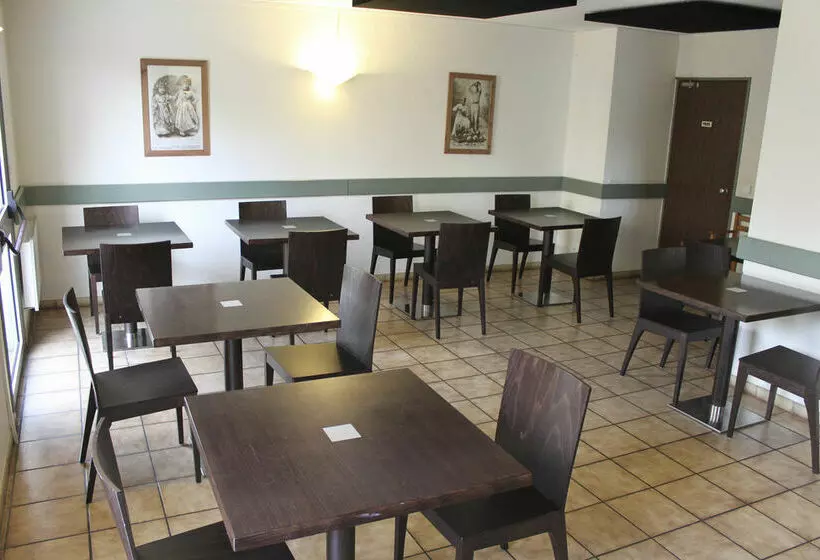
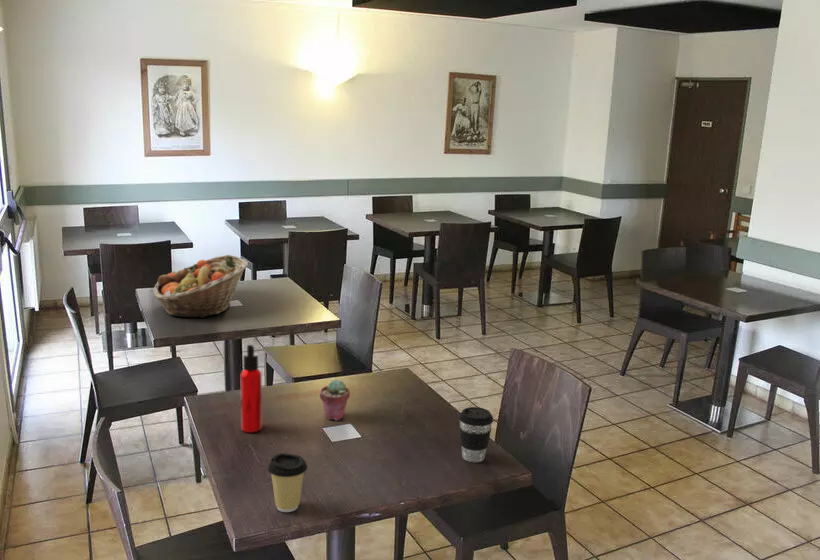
+ fruit basket [152,254,249,319]
+ water bottle [240,344,263,433]
+ coffee cup [458,406,494,463]
+ potted succulent [319,378,351,422]
+ coffee cup [267,452,308,513]
